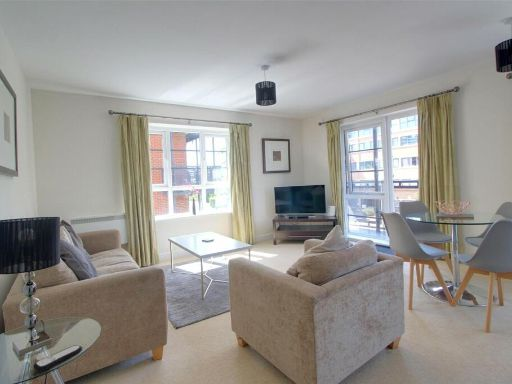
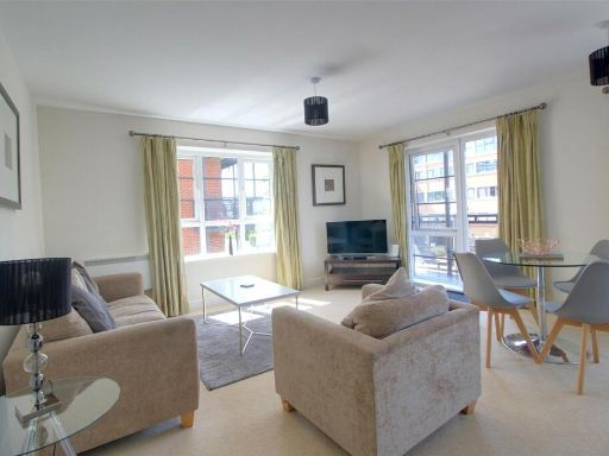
- remote control [32,344,83,372]
